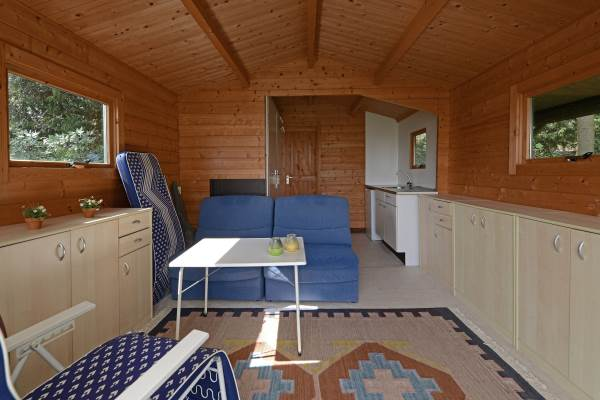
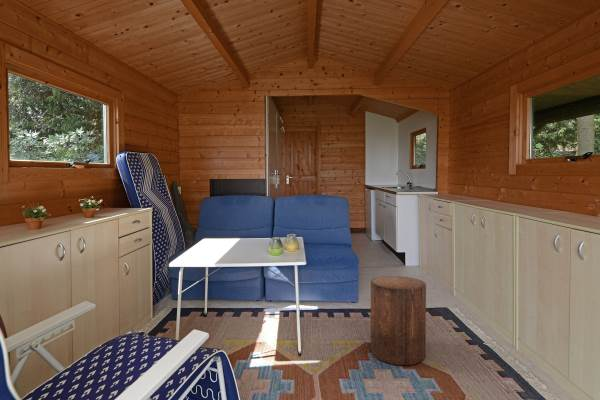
+ stool [370,275,427,366]
